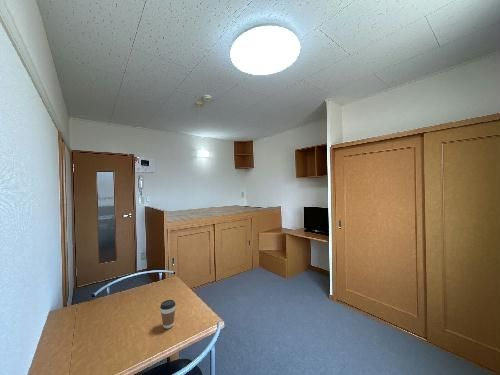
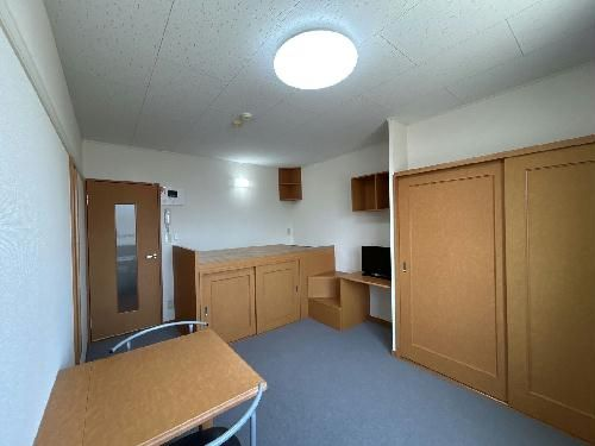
- coffee cup [159,299,177,329]
